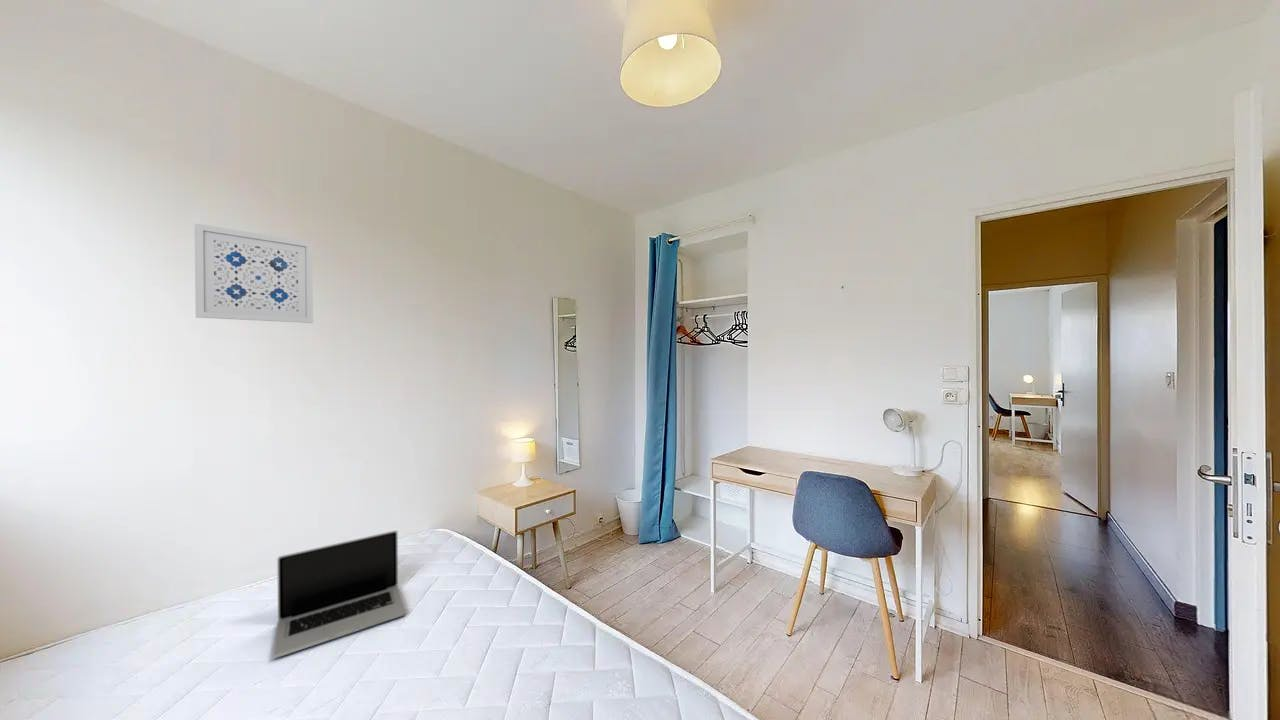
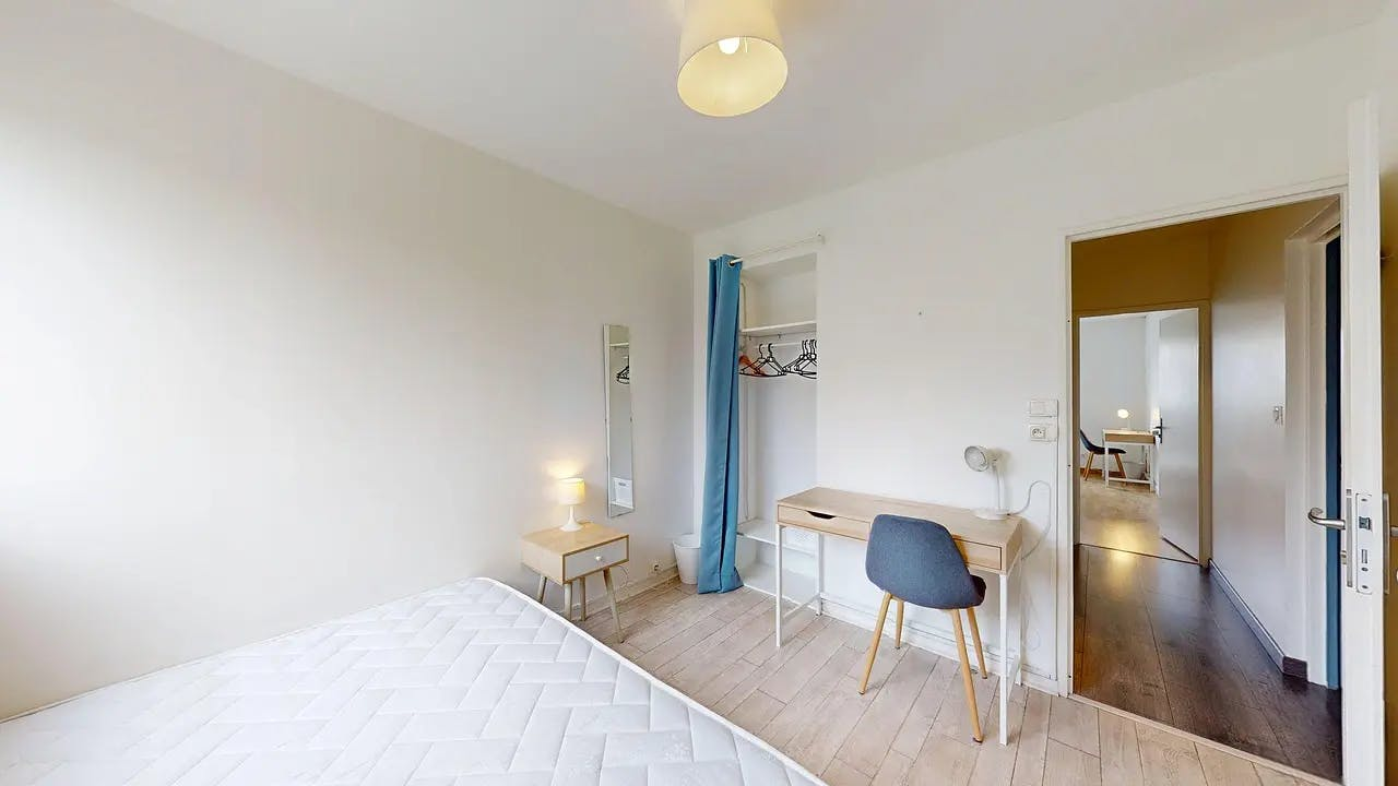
- wall art [194,223,314,324]
- laptop [271,529,408,660]
